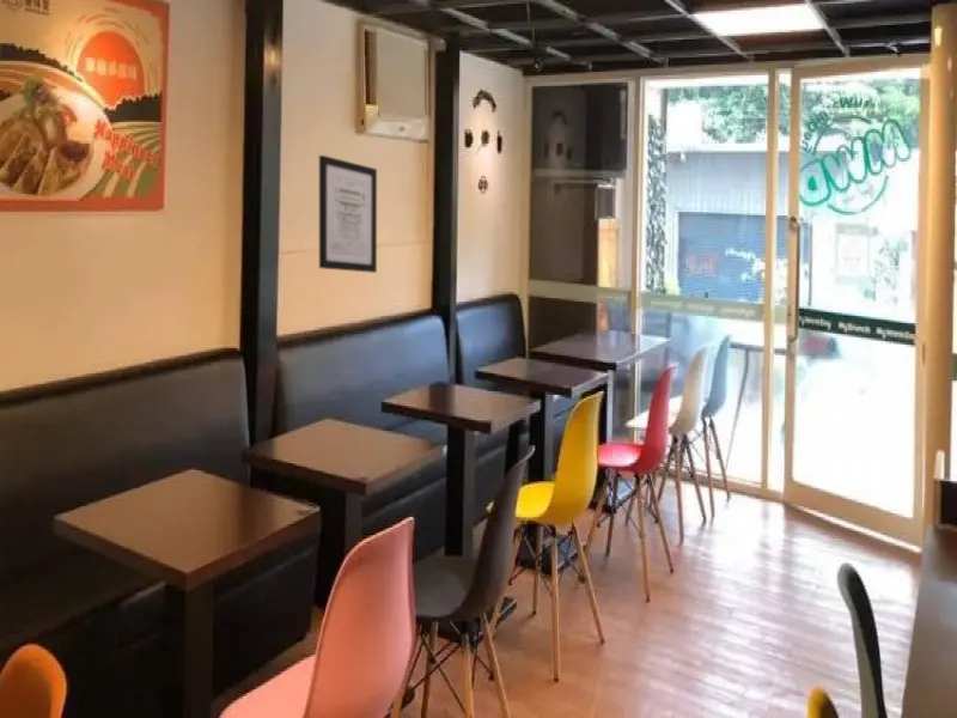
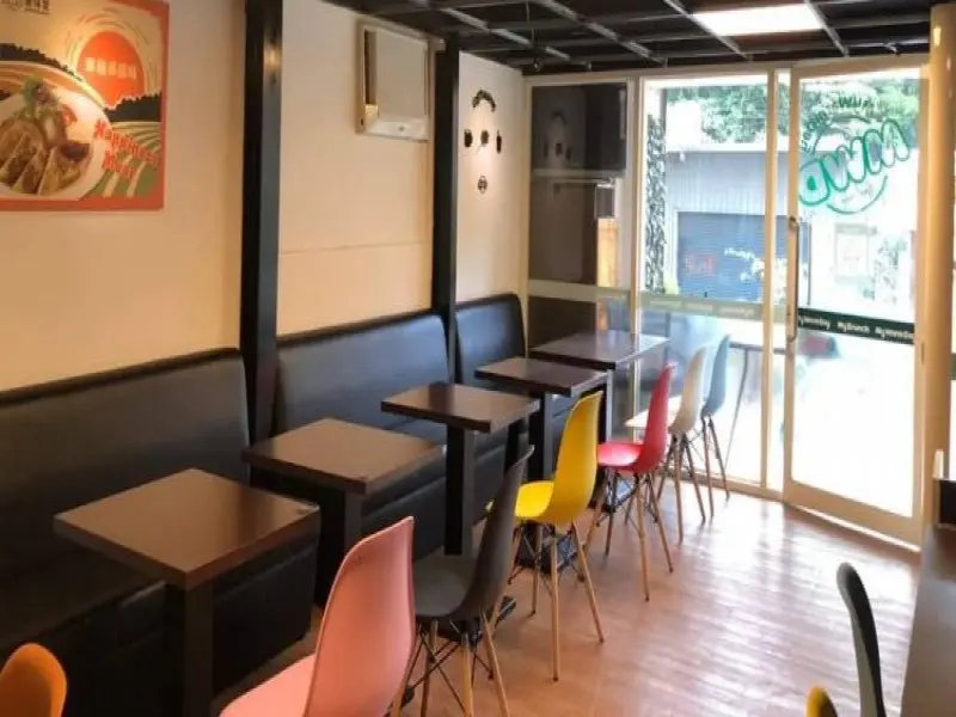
- wall art [318,154,378,274]
